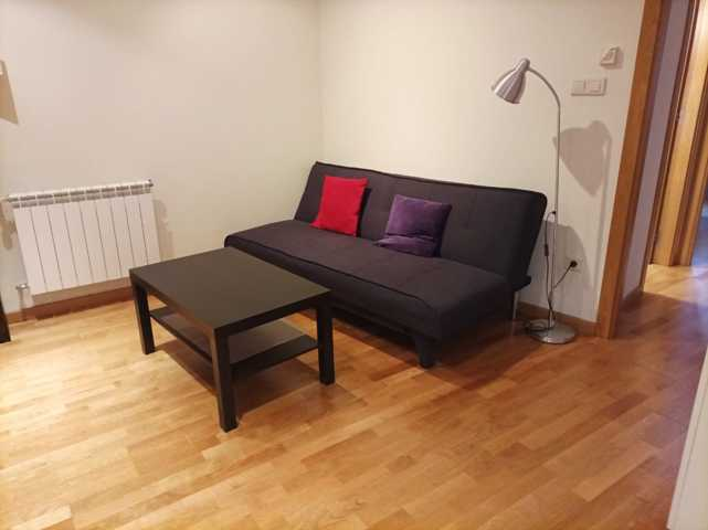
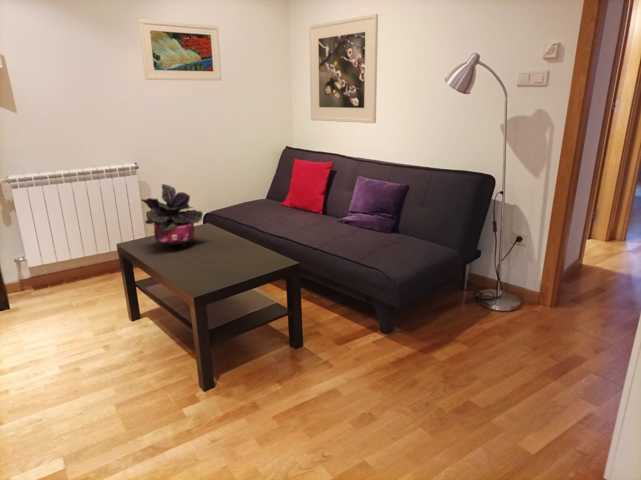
+ potted plant [140,183,204,250]
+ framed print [138,18,223,81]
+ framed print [308,13,379,124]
